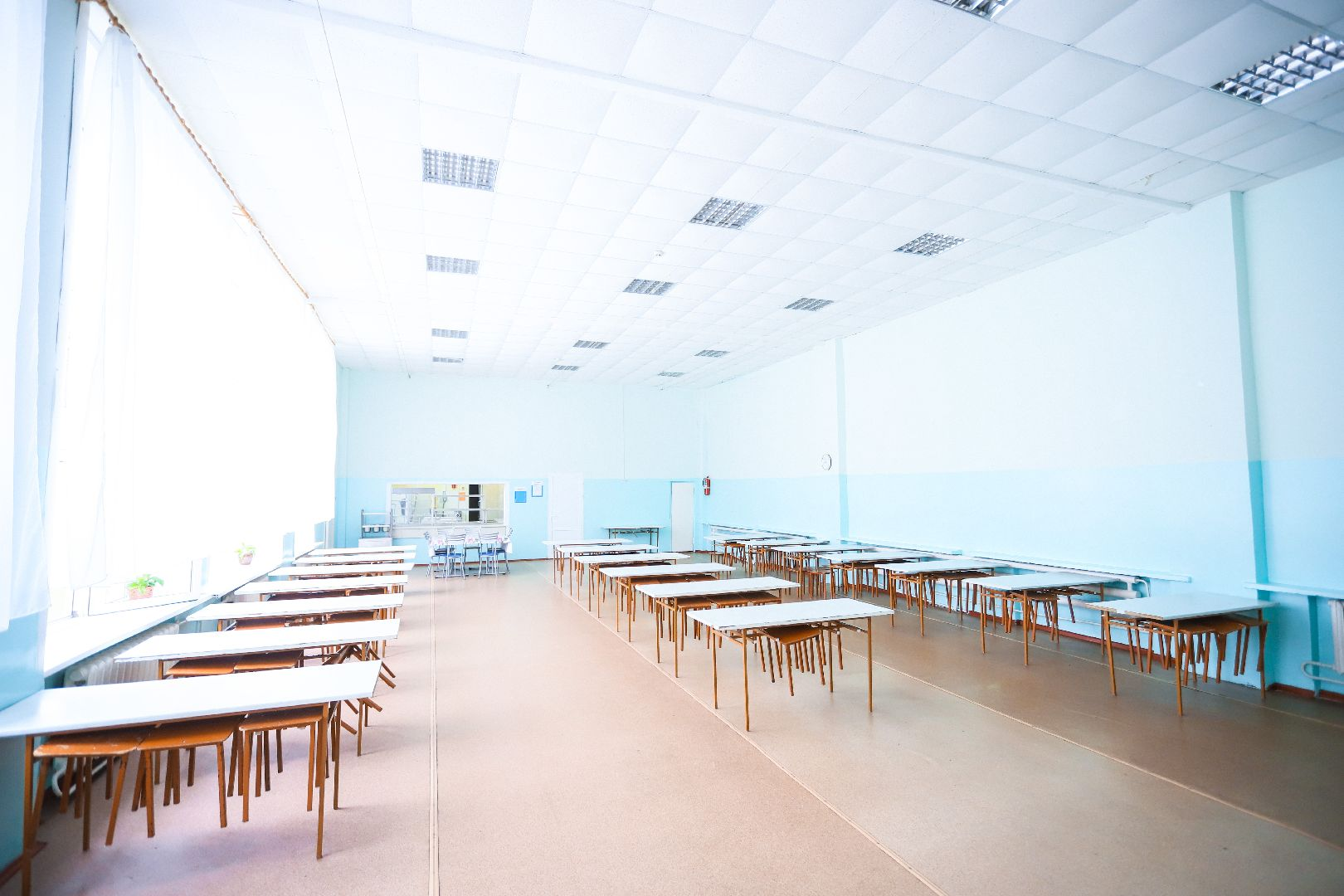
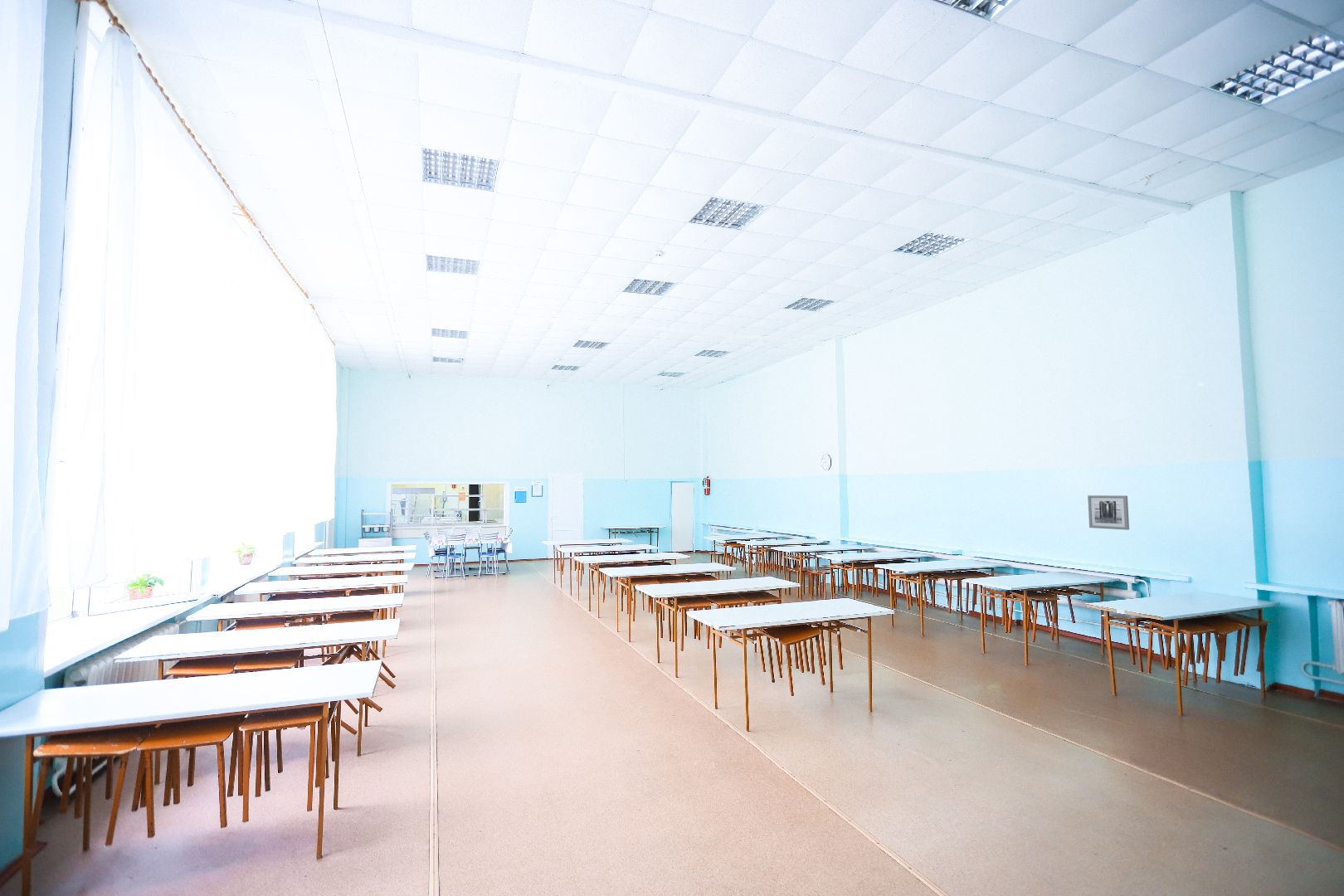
+ wall art [1087,494,1130,531]
